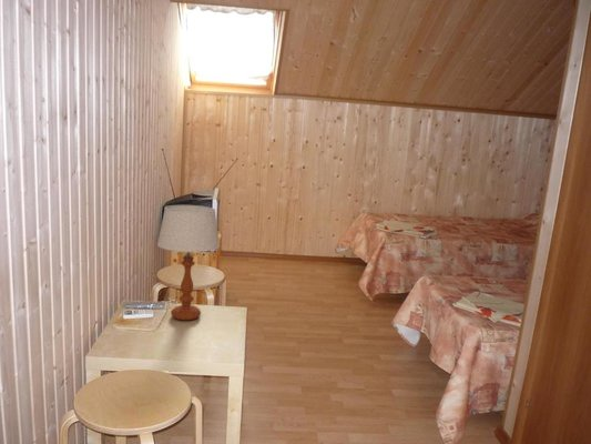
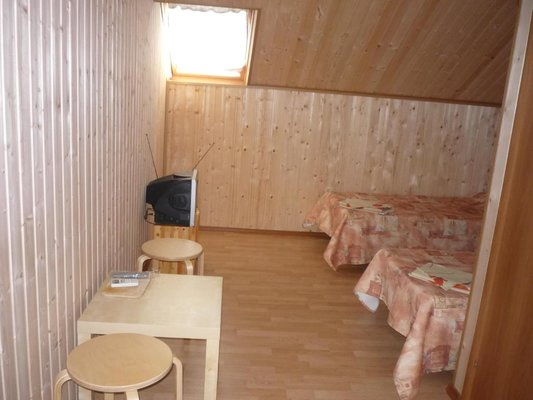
- table lamp [156,204,221,322]
